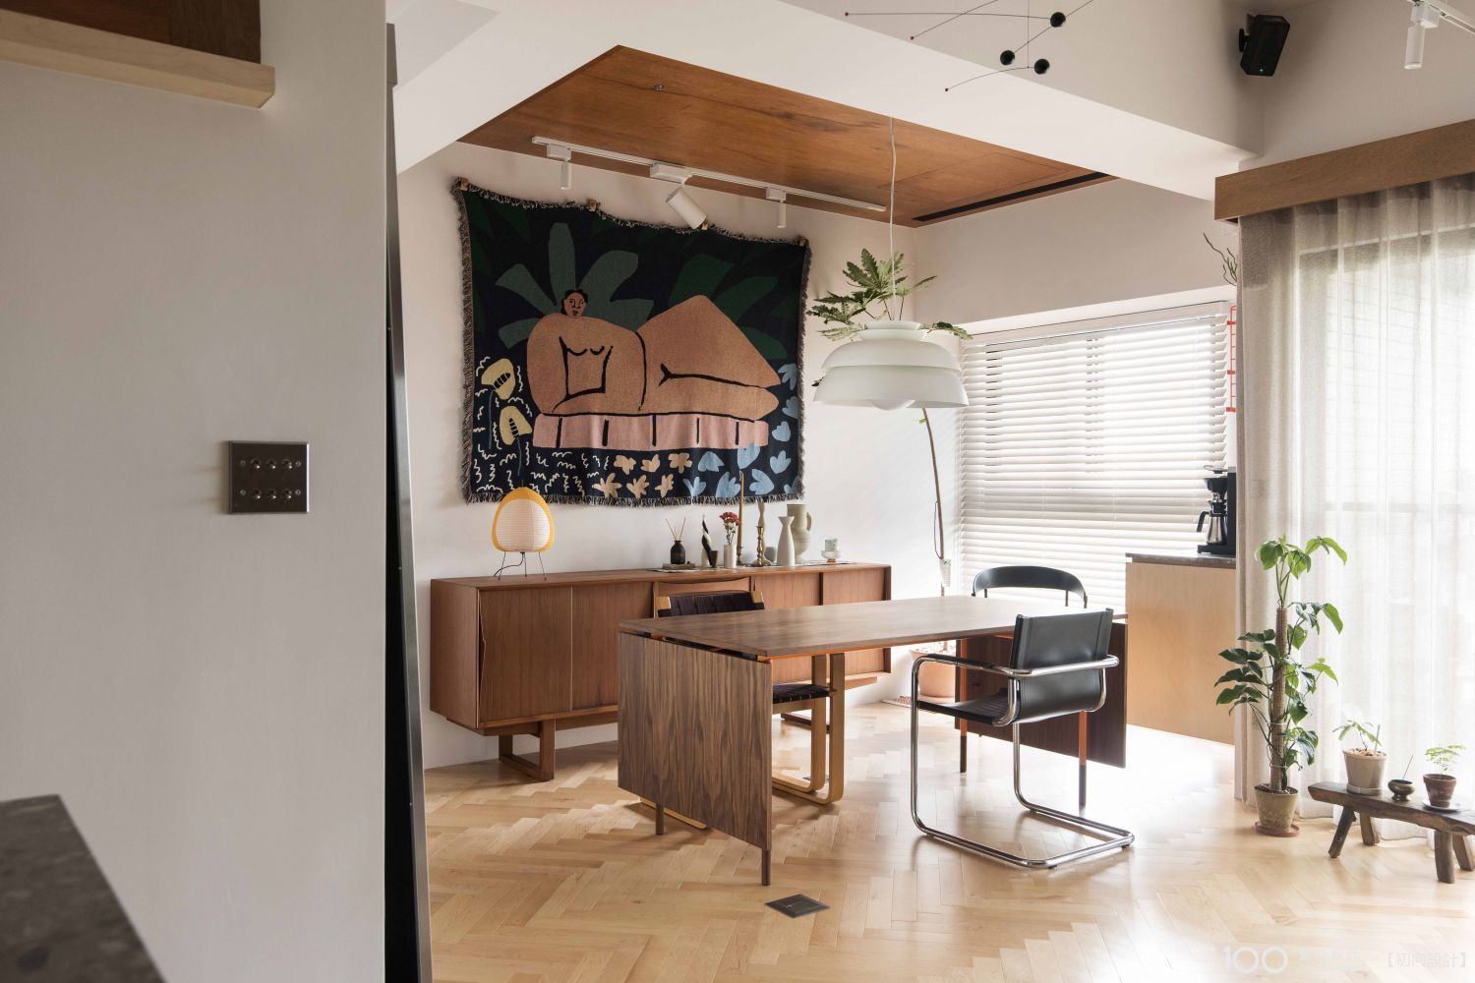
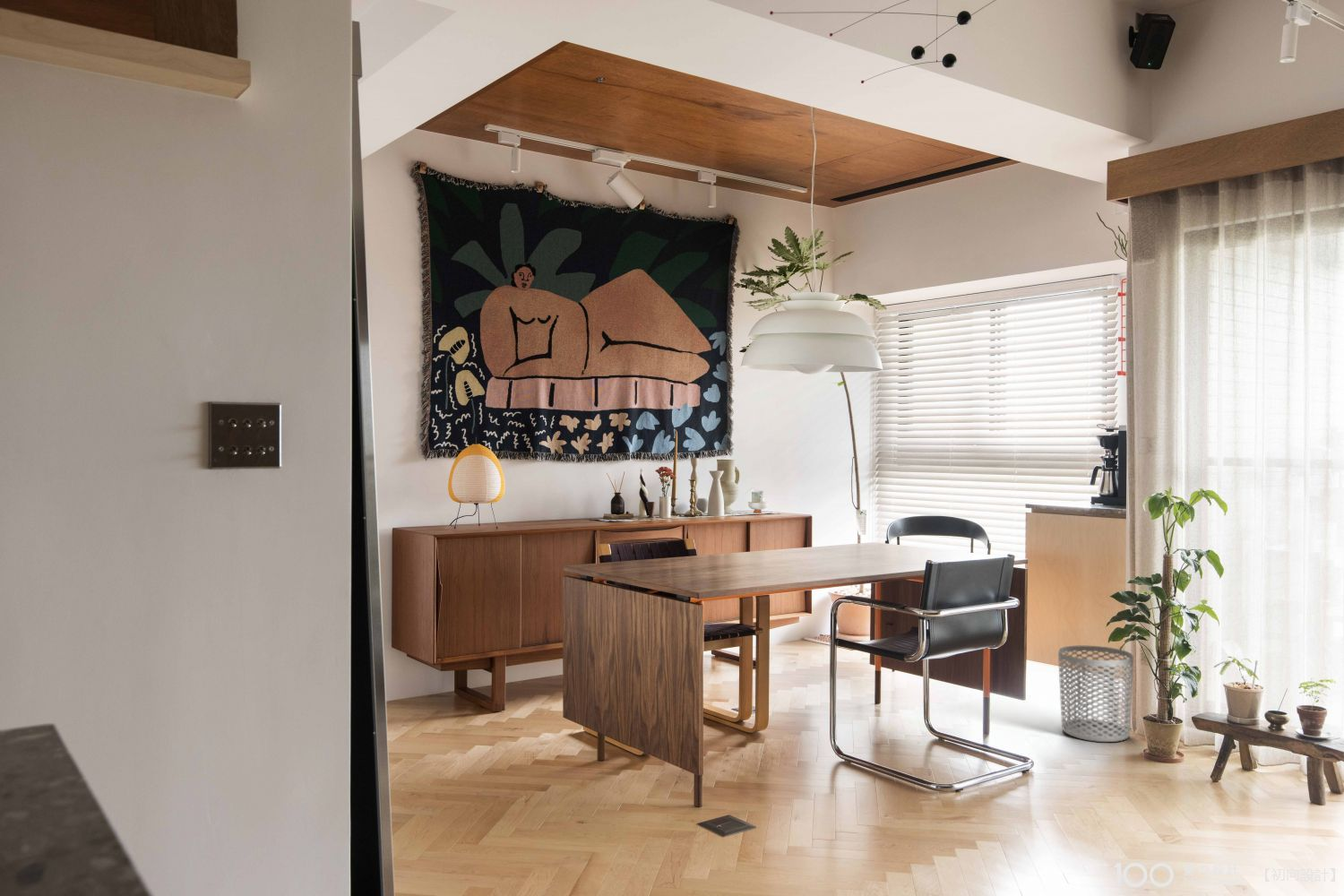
+ waste bin [1057,644,1134,743]
